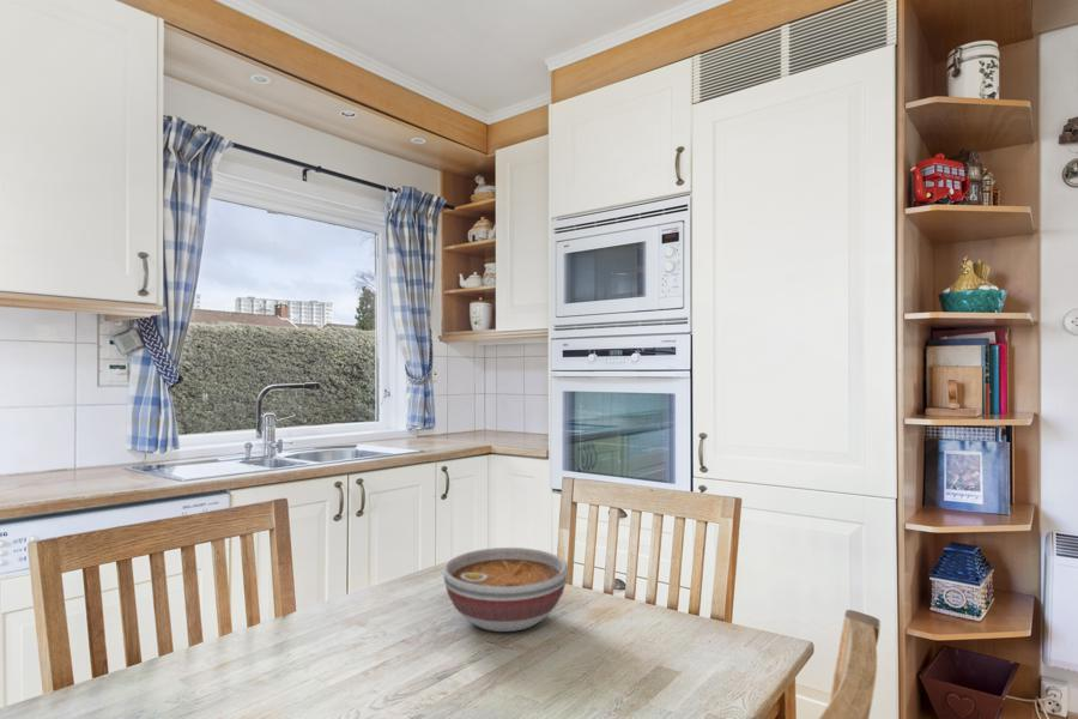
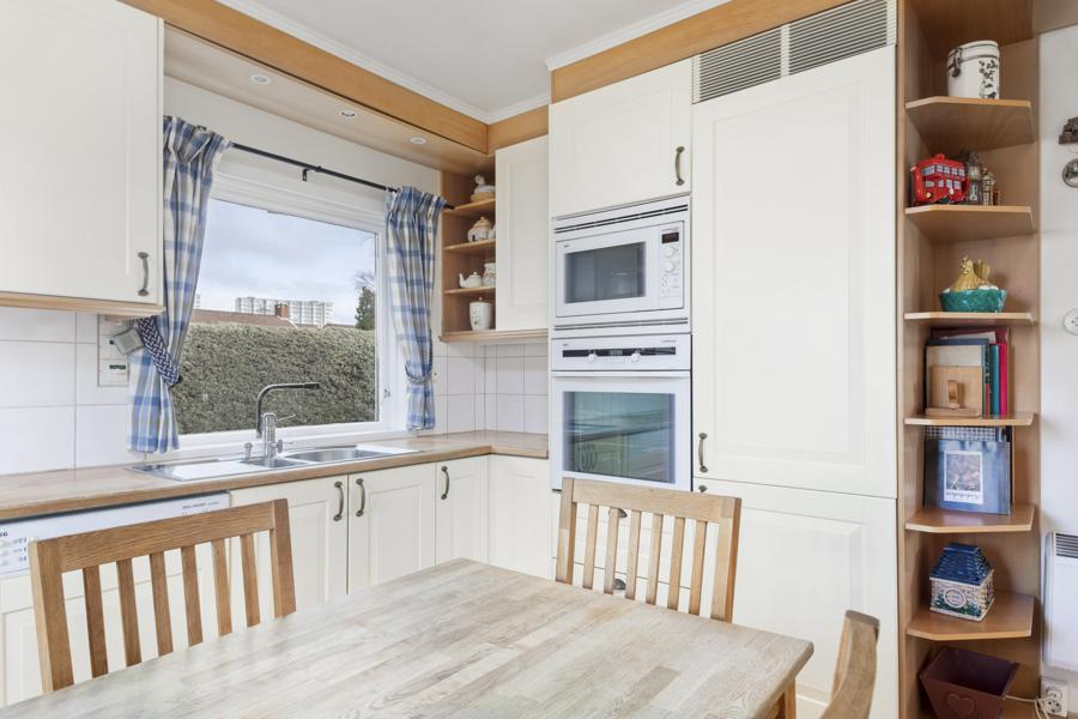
- bowl [442,546,569,633]
